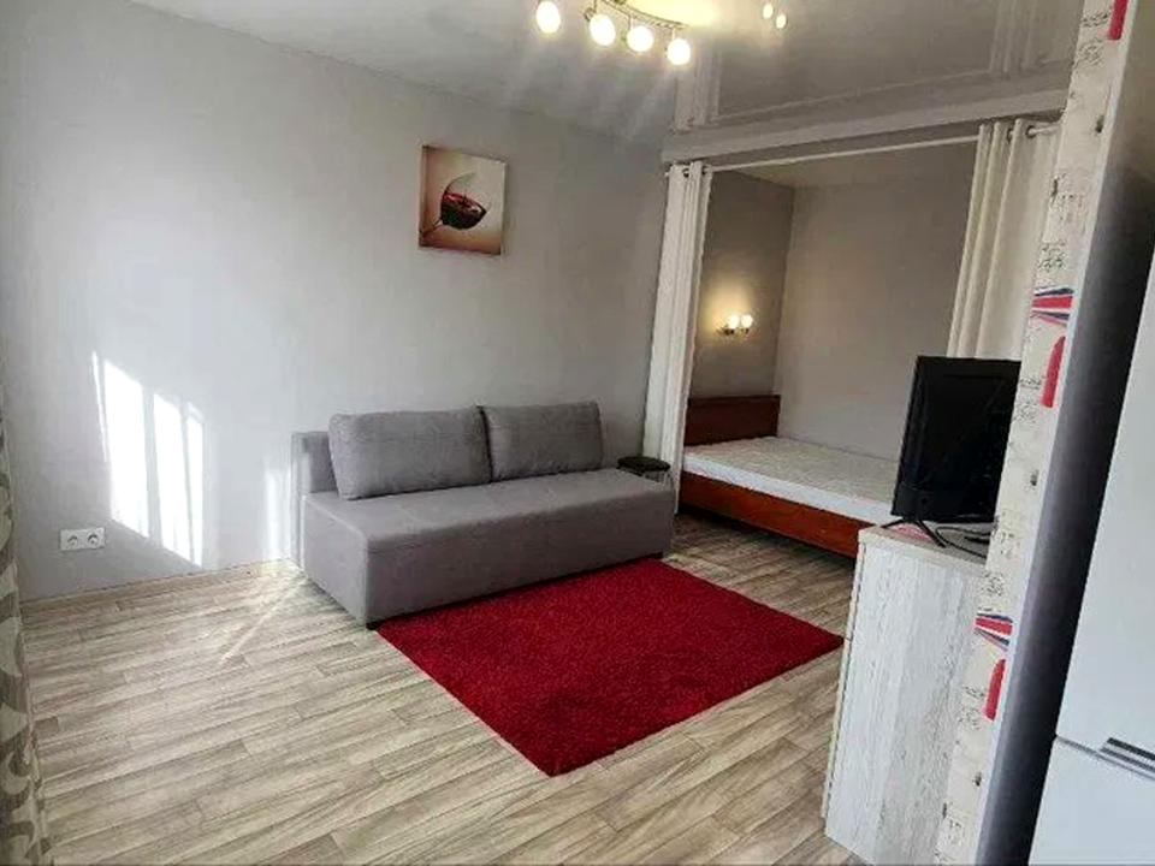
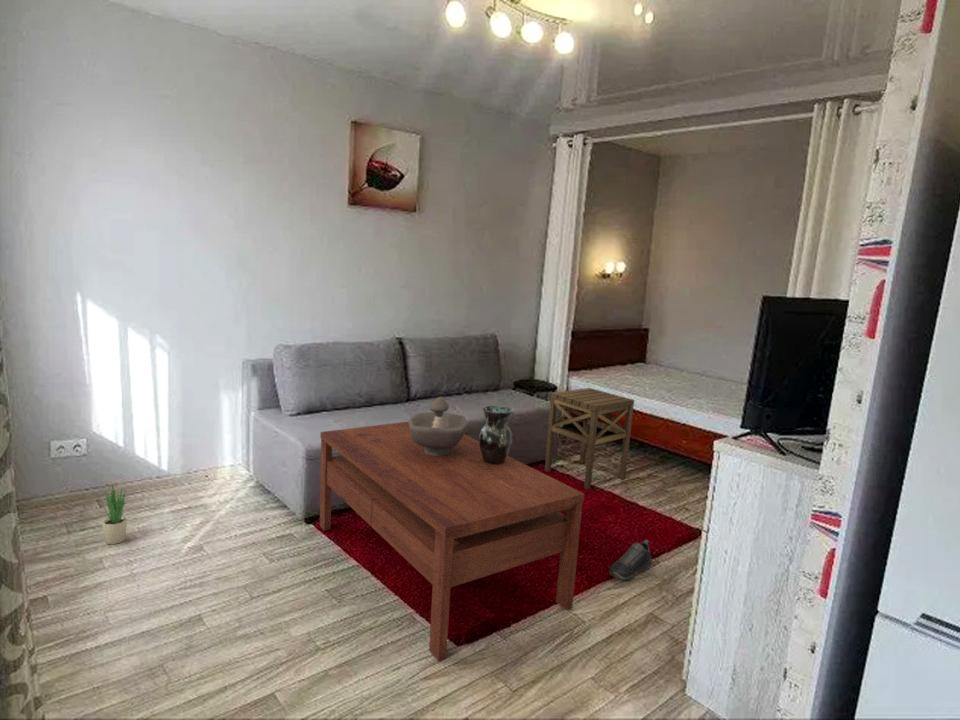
+ shoe [608,539,654,581]
+ coffee table [319,421,585,662]
+ vase [478,405,515,464]
+ side table [544,387,635,491]
+ potted plant [99,484,128,545]
+ decorative bowl [407,396,469,456]
